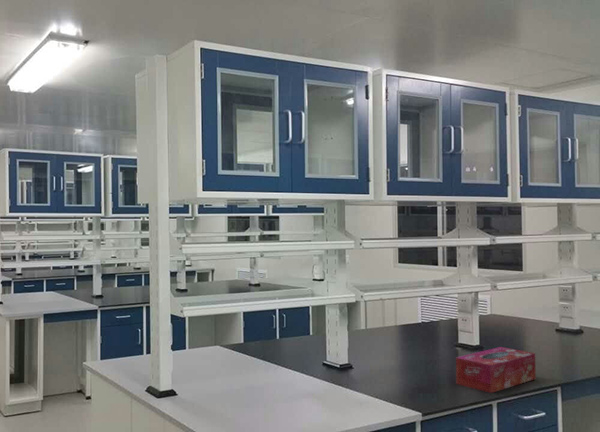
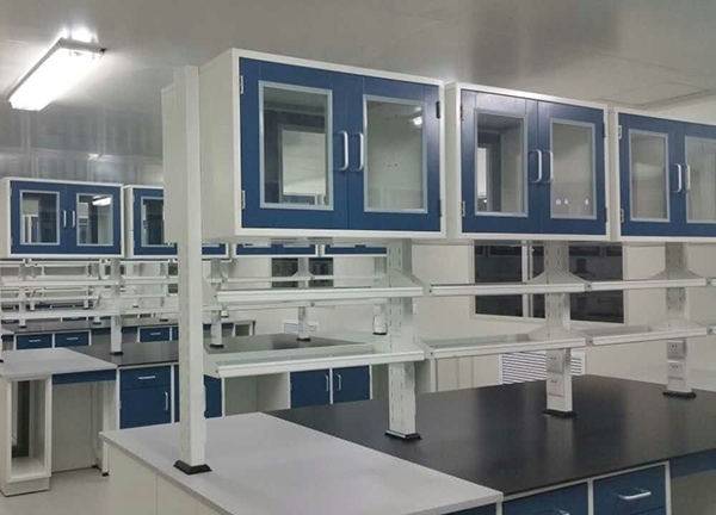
- tissue box [455,346,537,394]
